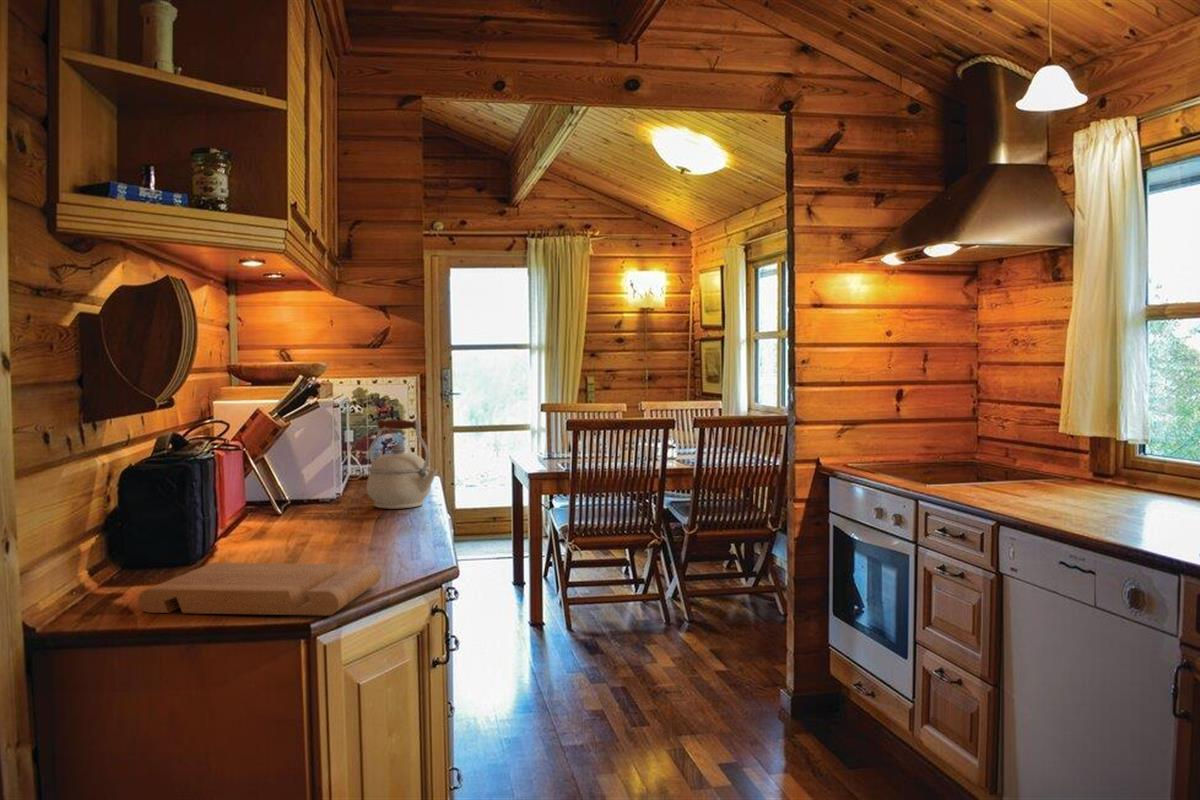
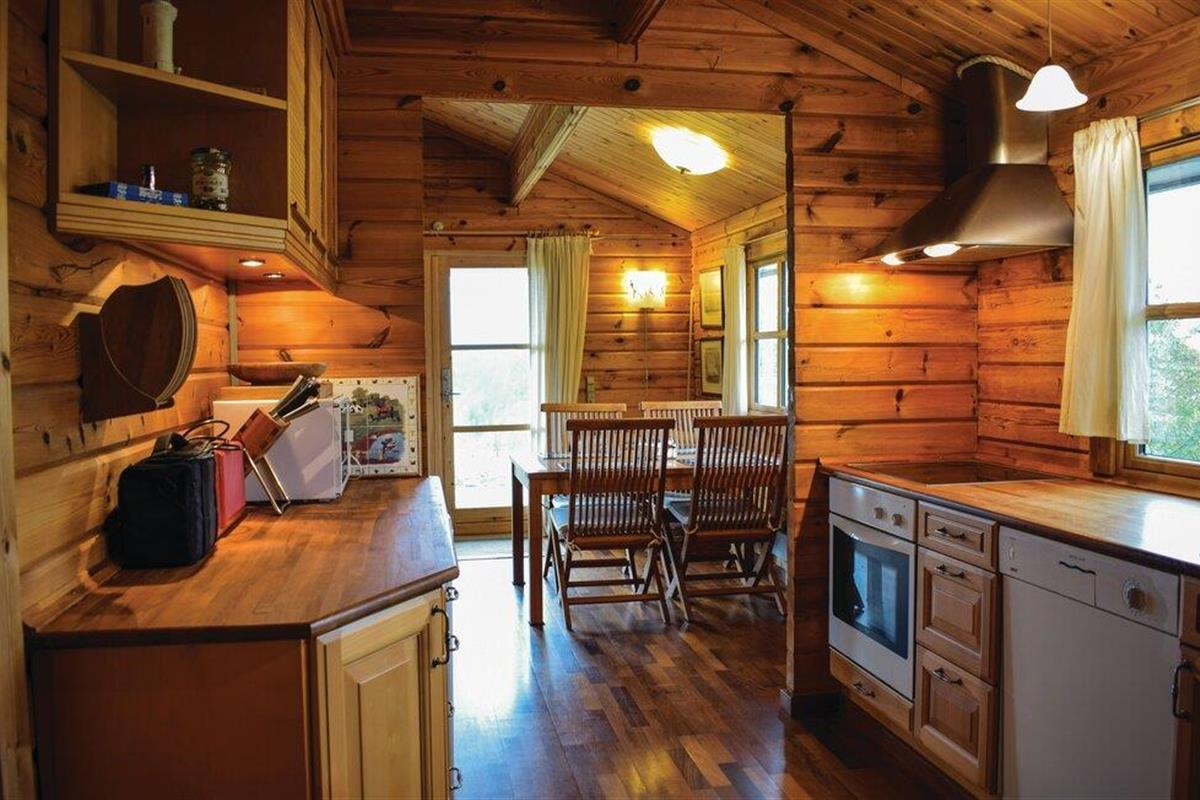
- cutting board [137,562,382,617]
- kettle [366,418,438,510]
